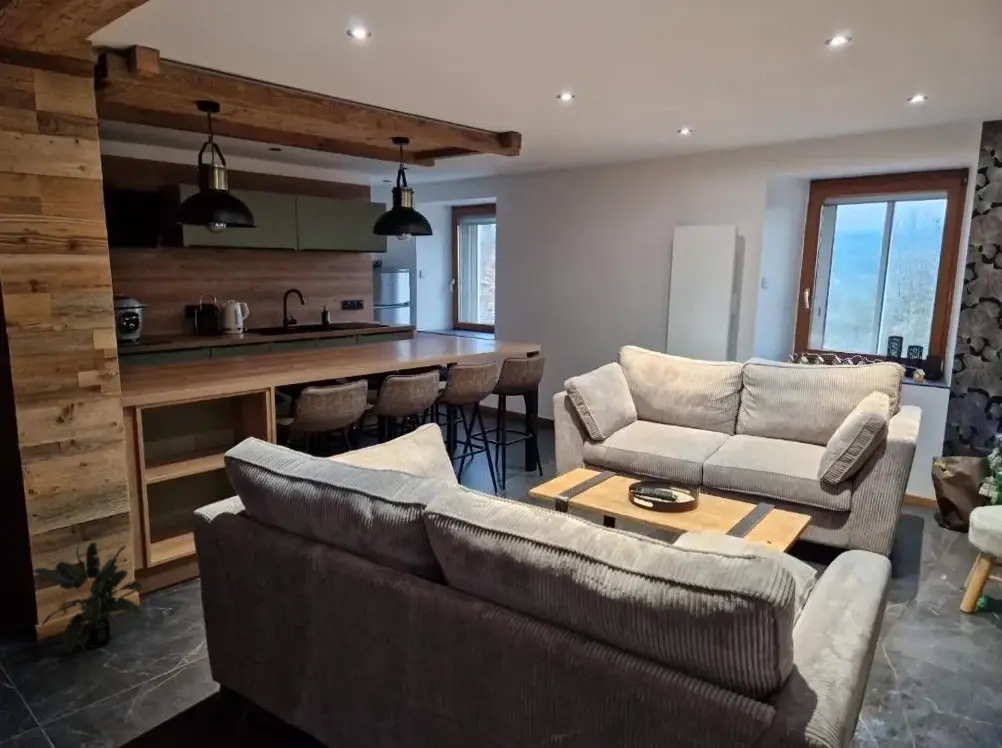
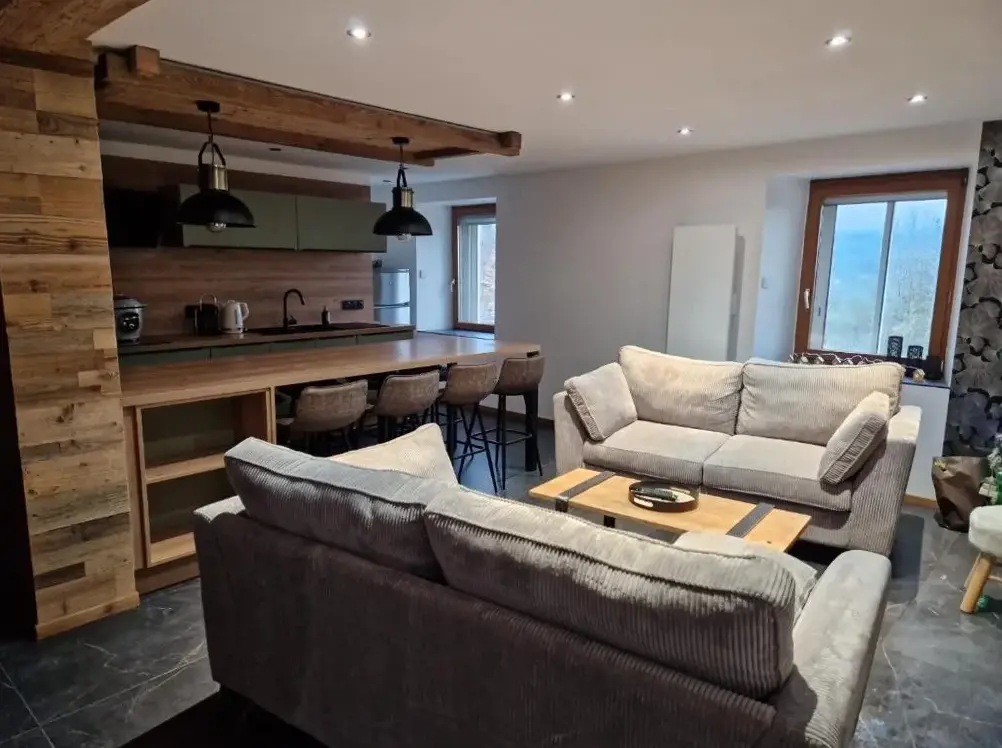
- potted plant [32,541,148,654]
